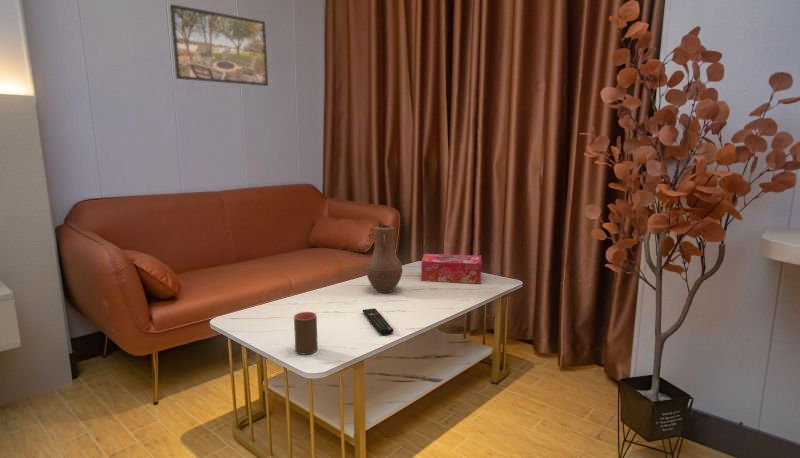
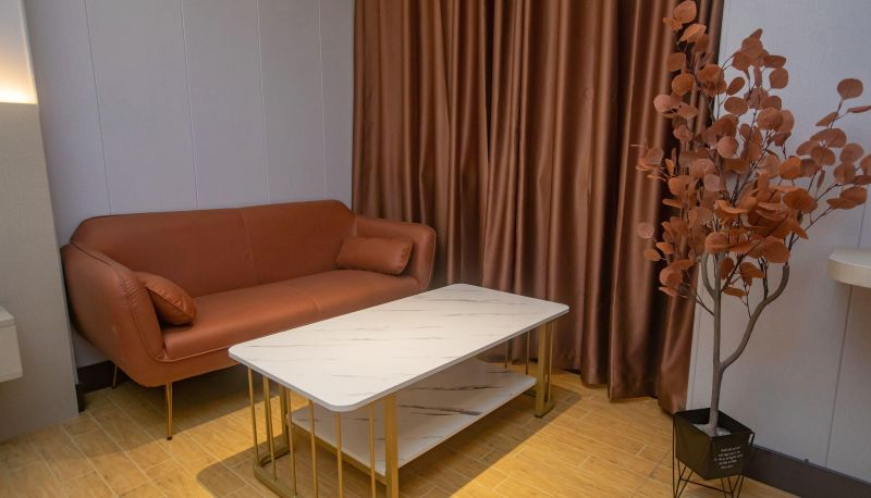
- tissue box [420,253,483,284]
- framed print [169,3,269,87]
- vase [365,224,404,294]
- remote control [362,307,395,336]
- cup [293,311,319,355]
